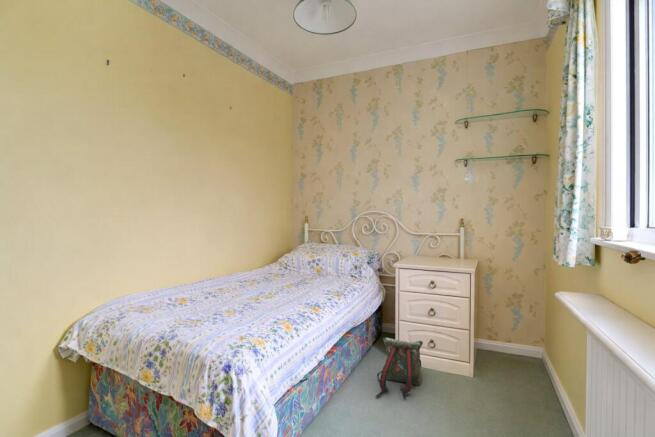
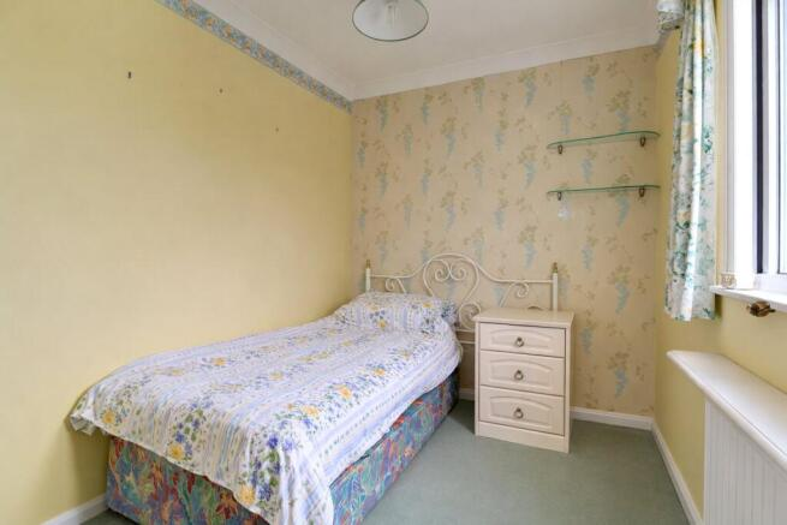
- backpack [375,337,424,399]
